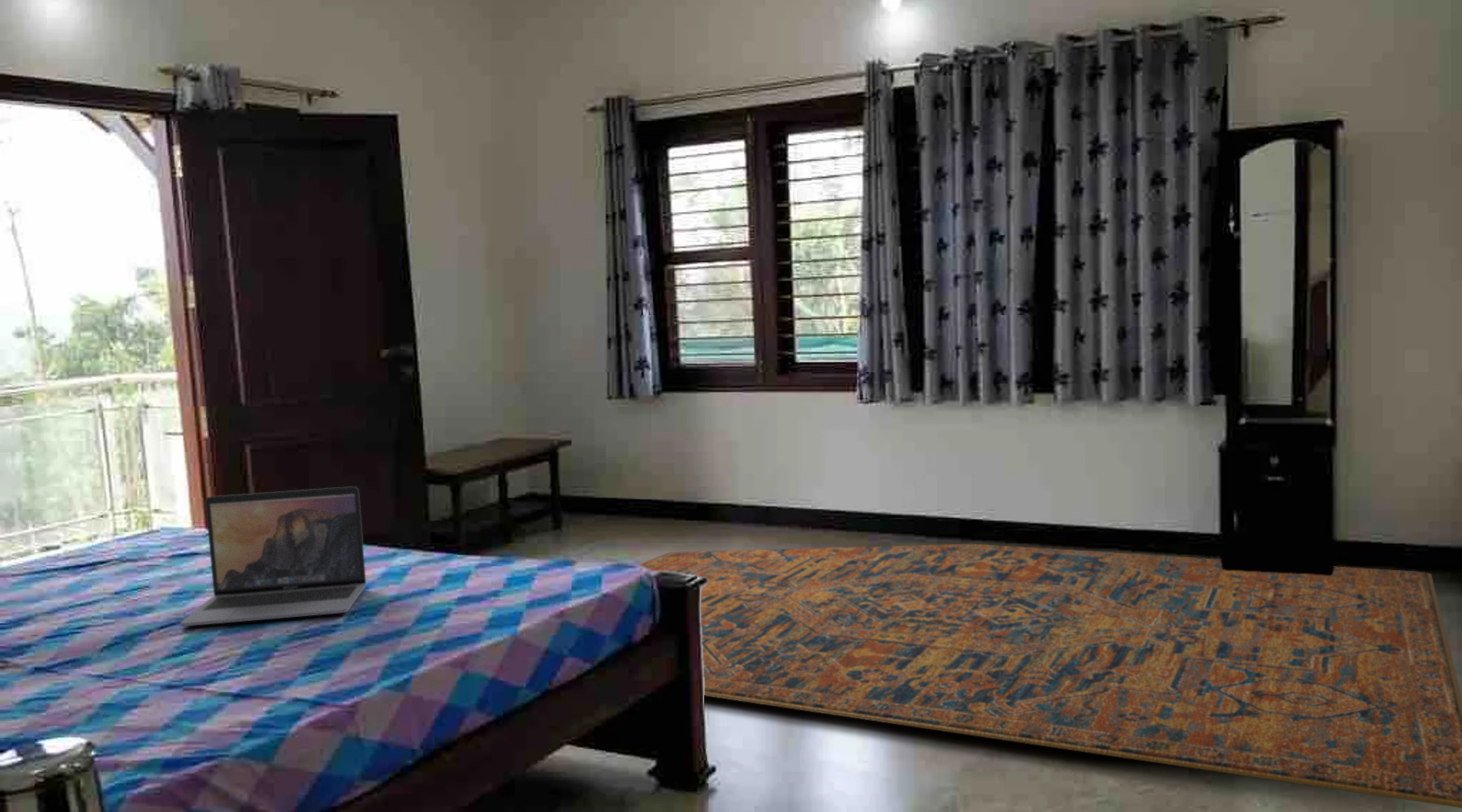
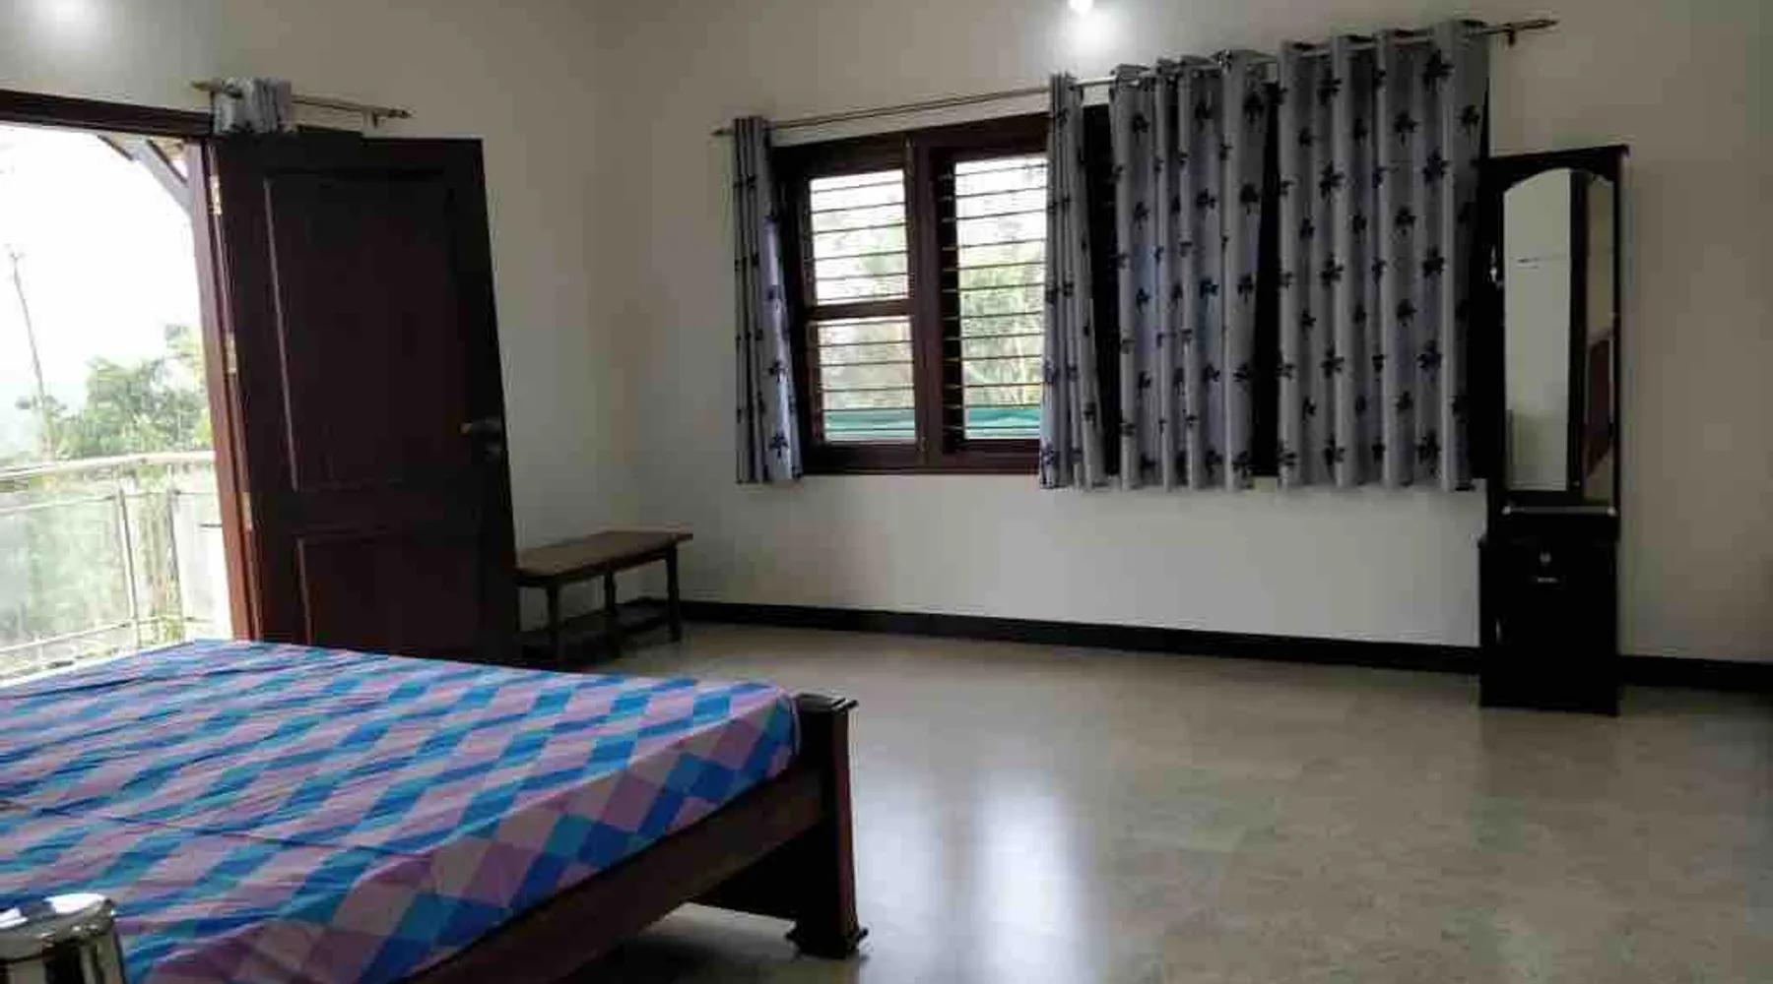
- rug [638,543,1462,809]
- laptop [180,486,367,627]
